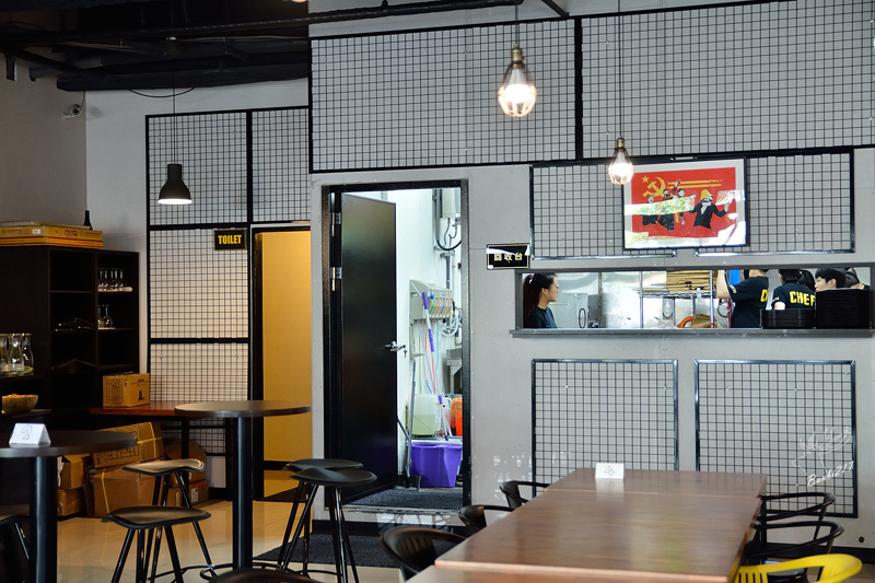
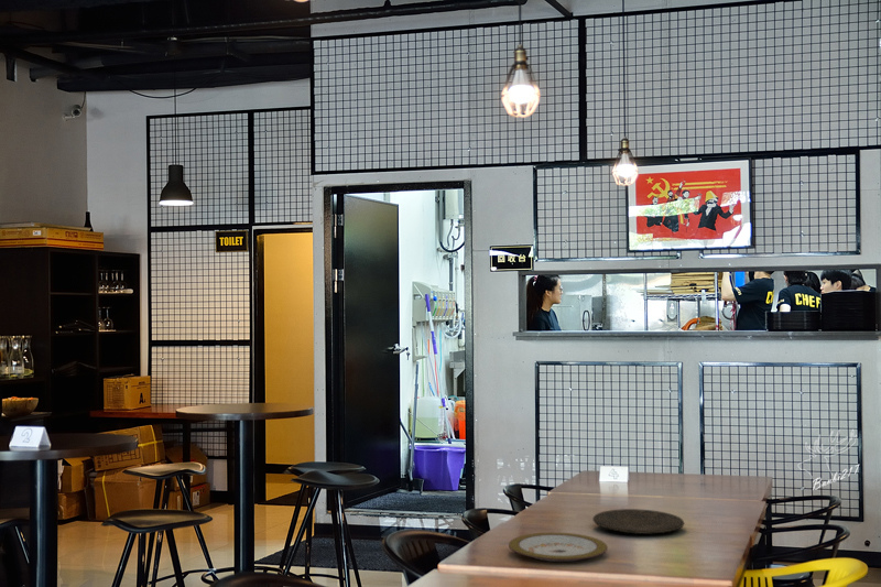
+ plate [591,508,685,535]
+ plate [508,532,609,563]
